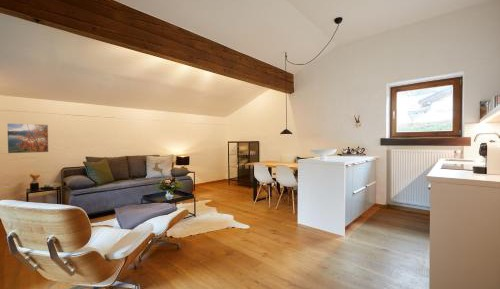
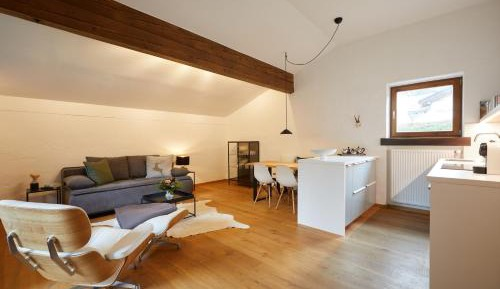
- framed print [6,122,50,154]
